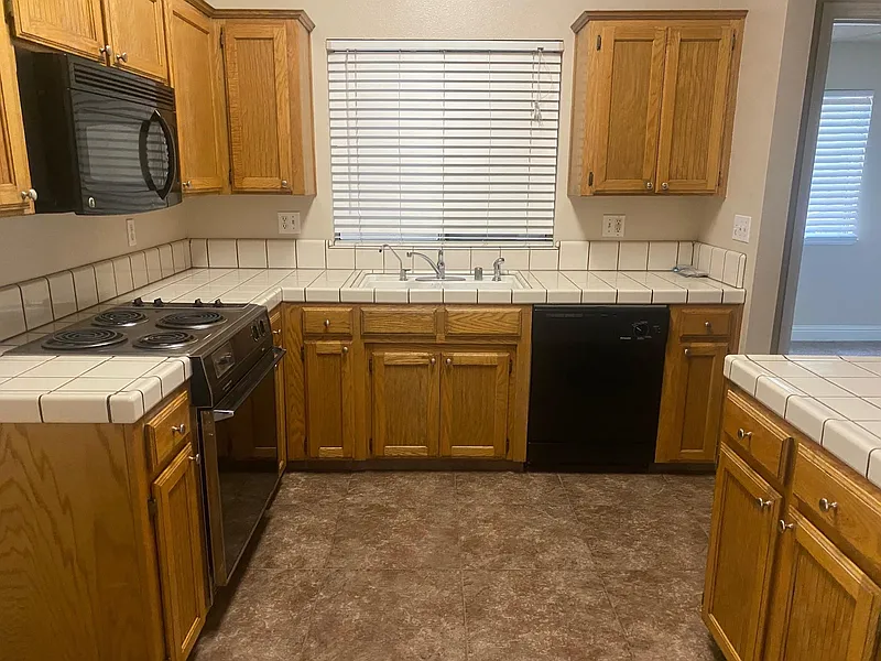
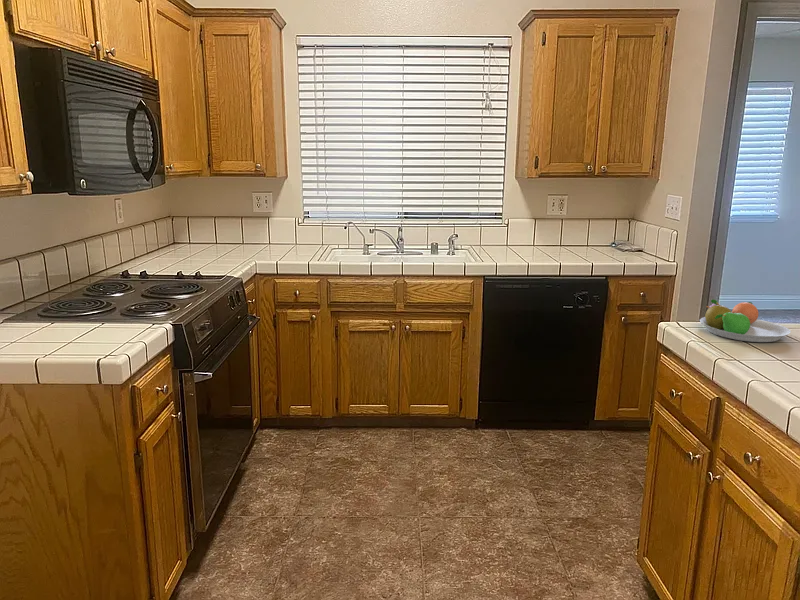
+ fruit bowl [699,299,792,343]
